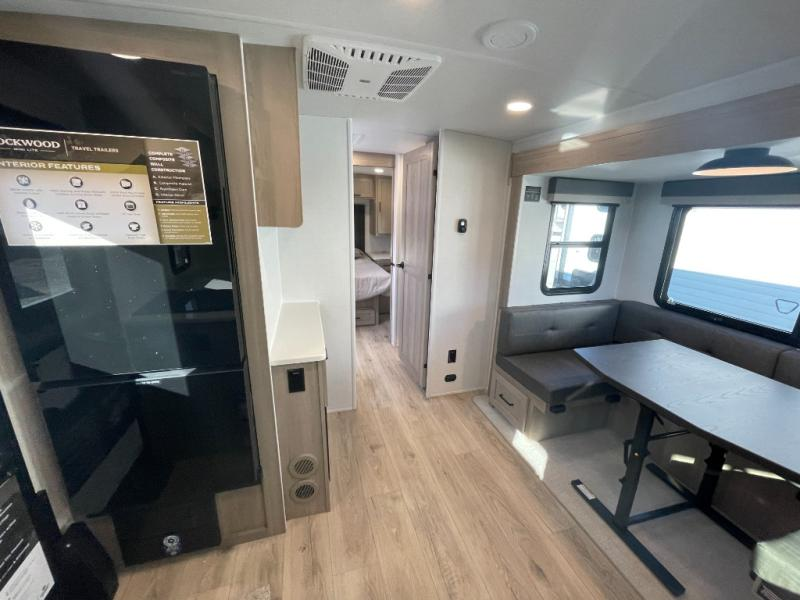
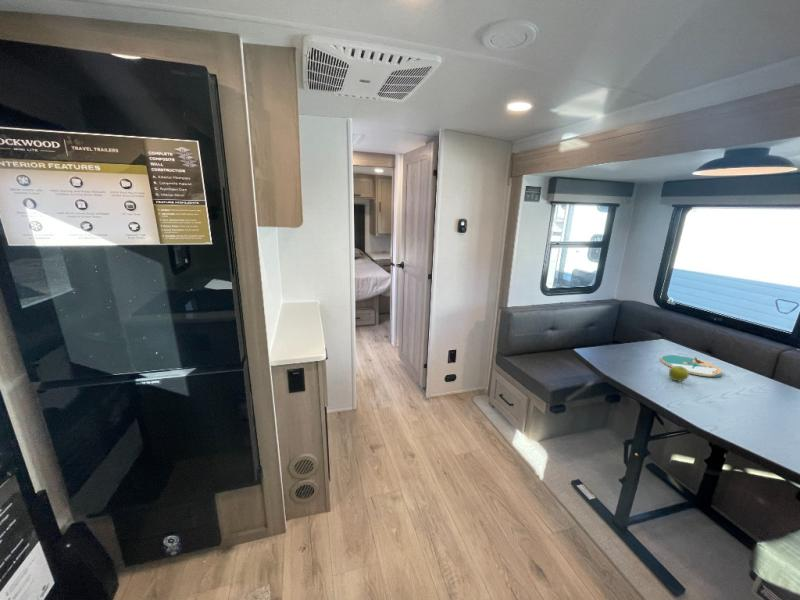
+ fruit [668,366,690,383]
+ plate [659,354,724,378]
